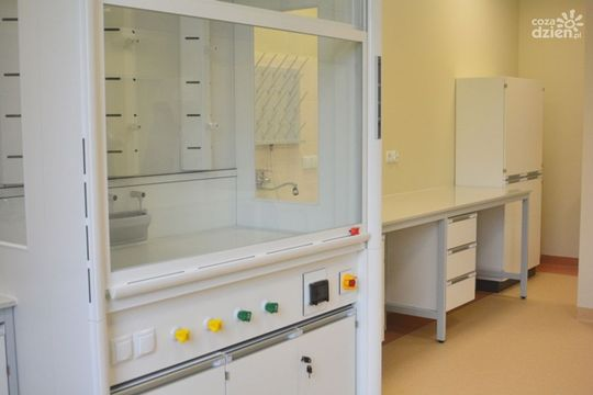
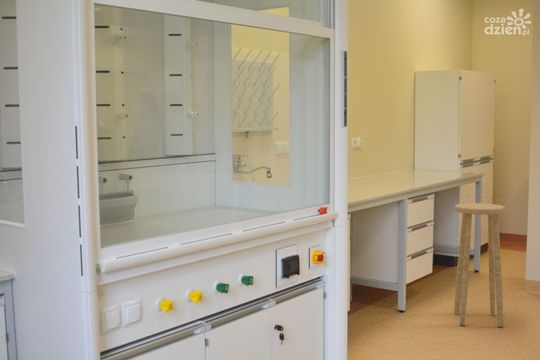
+ stool [453,202,506,328]
